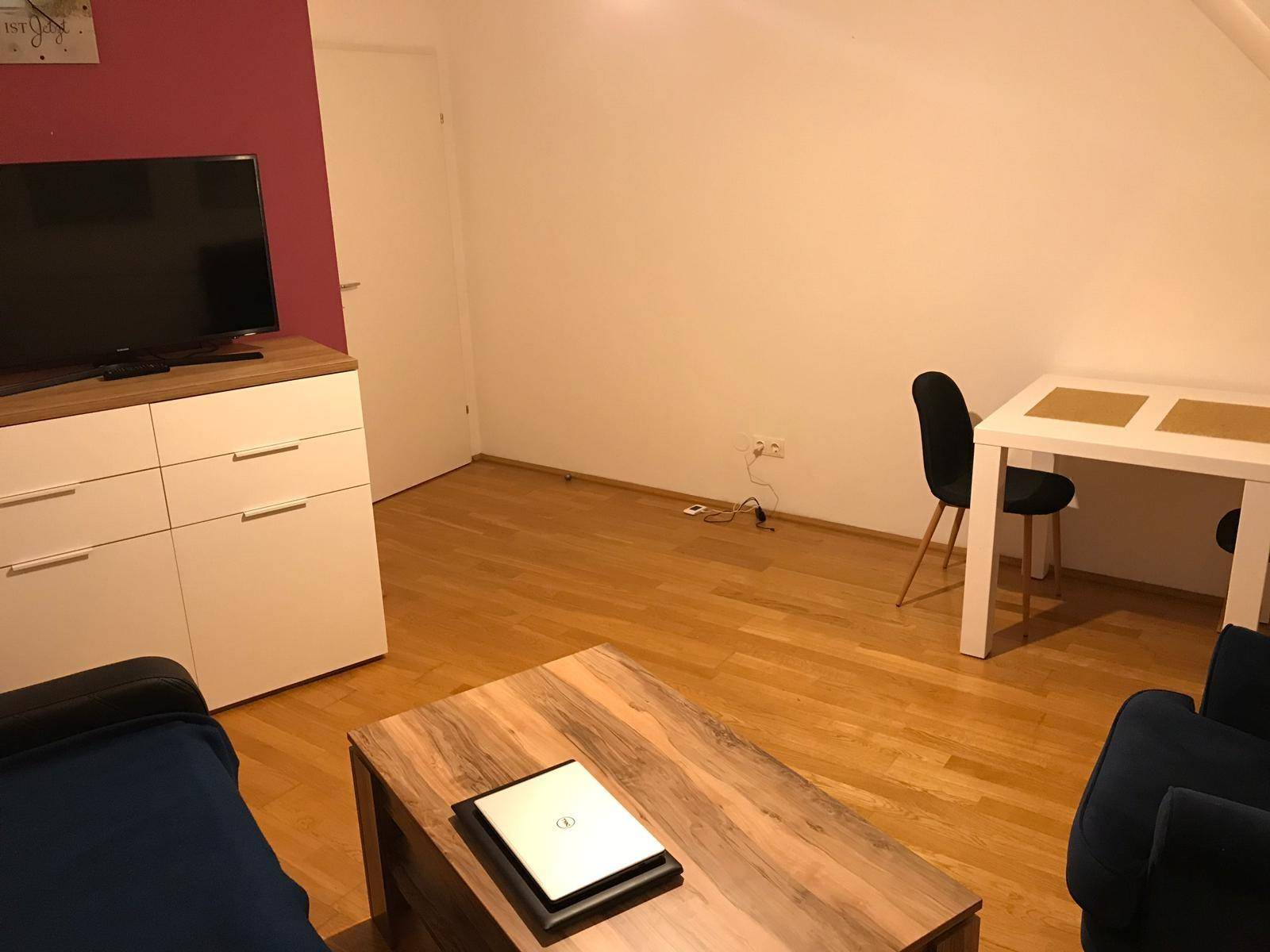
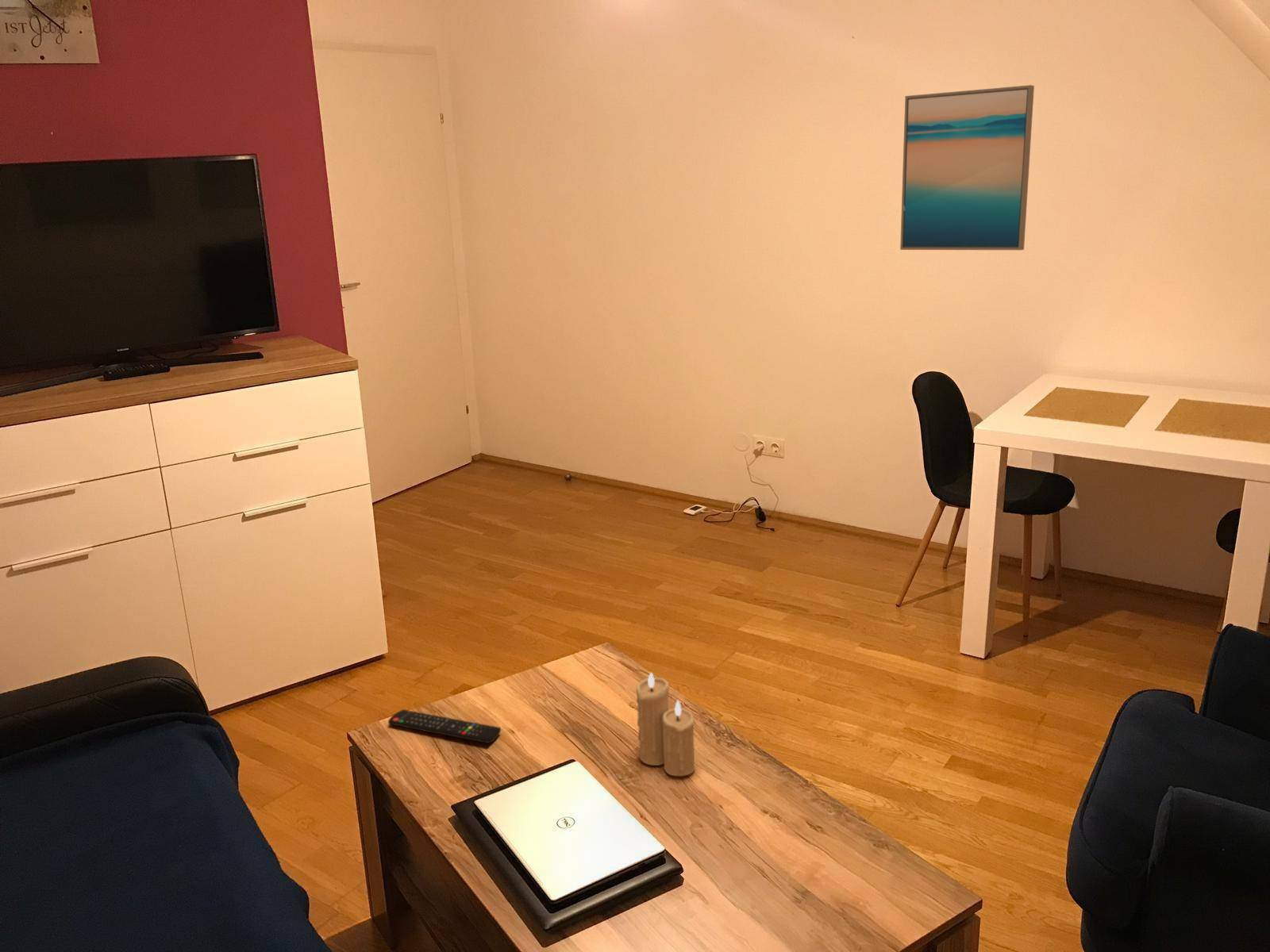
+ wall art [899,84,1035,251]
+ candle [635,672,695,777]
+ remote control [387,708,502,744]
